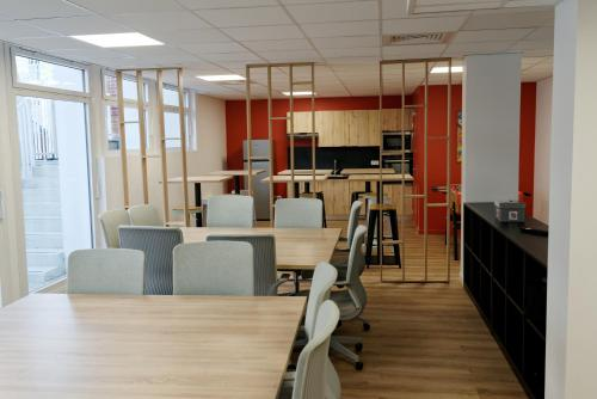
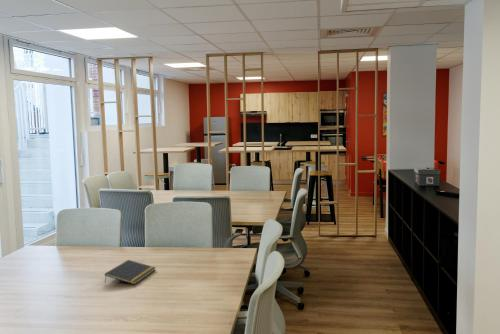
+ notepad [104,259,157,285]
